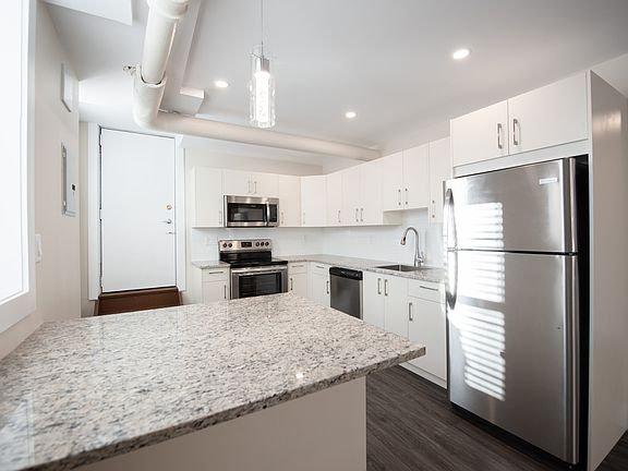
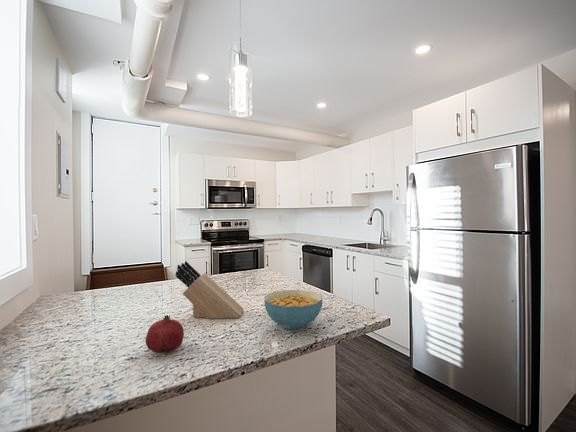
+ knife block [174,260,245,320]
+ fruit [145,314,185,354]
+ cereal bowl [263,289,324,331]
